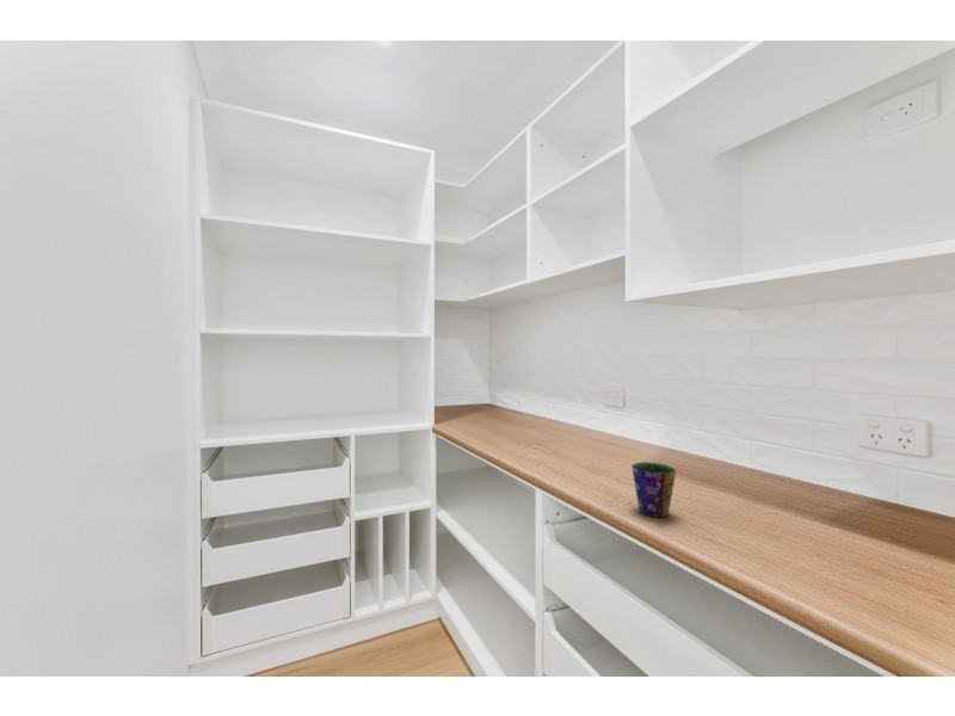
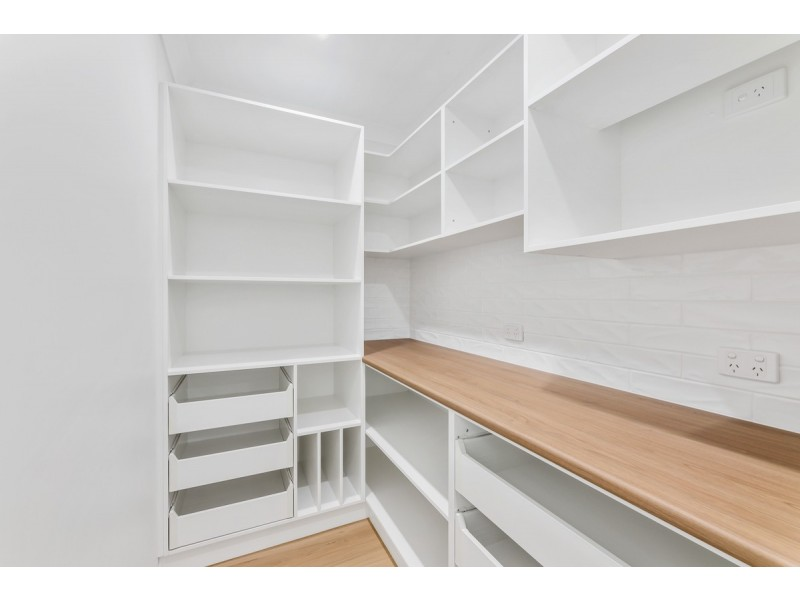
- cup [630,461,677,518]
